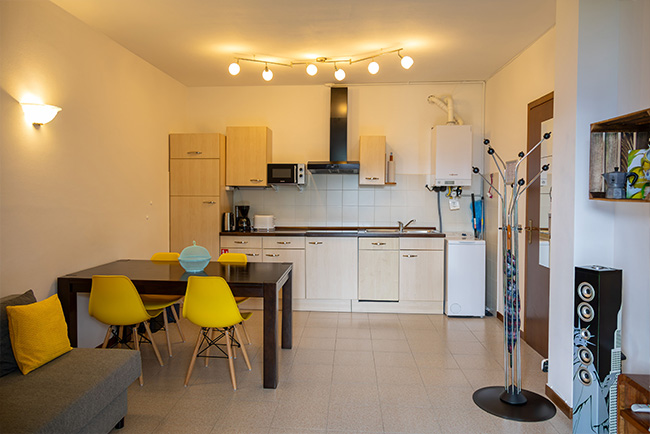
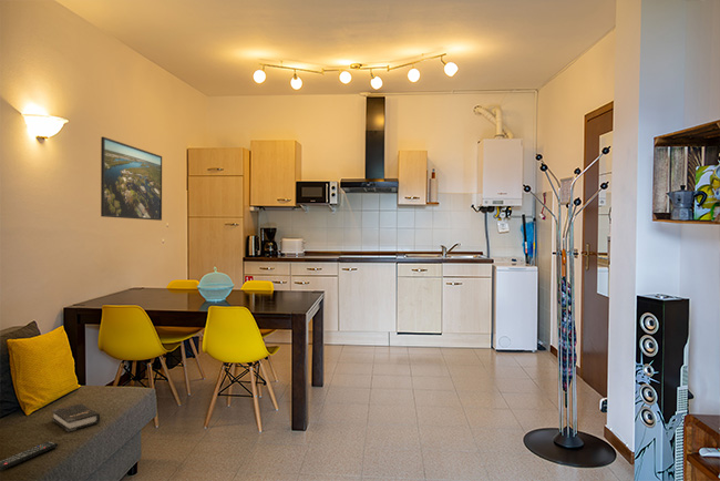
+ hardback book [51,402,101,433]
+ remote control [0,440,60,472]
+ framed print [100,135,163,222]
